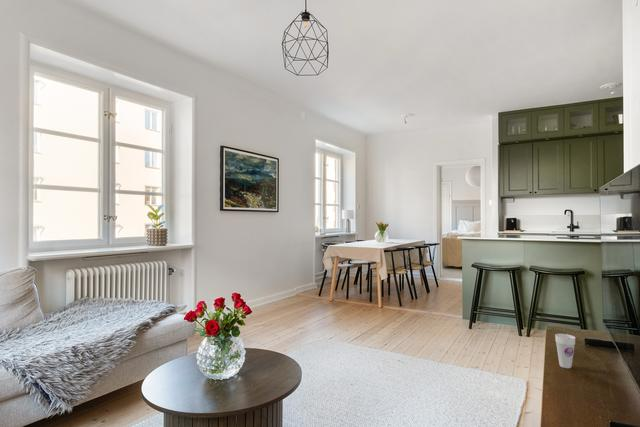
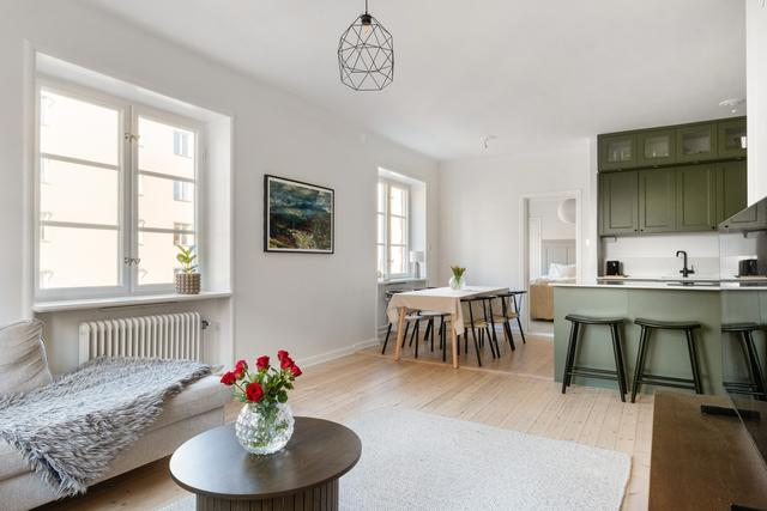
- cup [554,333,576,369]
